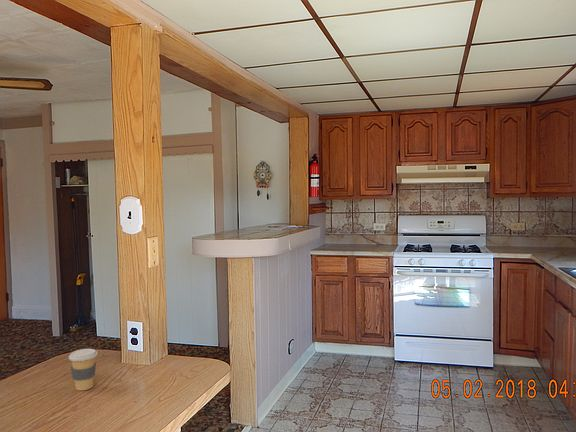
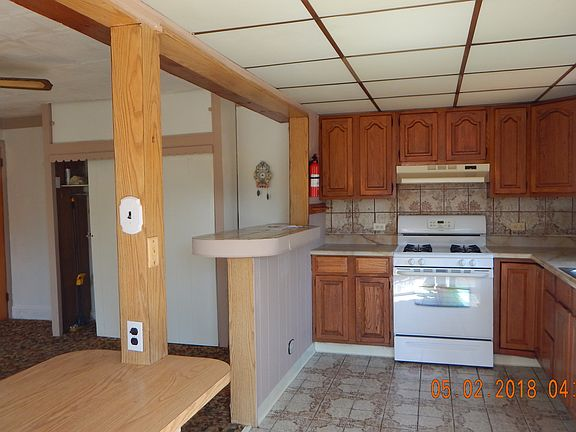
- coffee cup [68,348,99,392]
